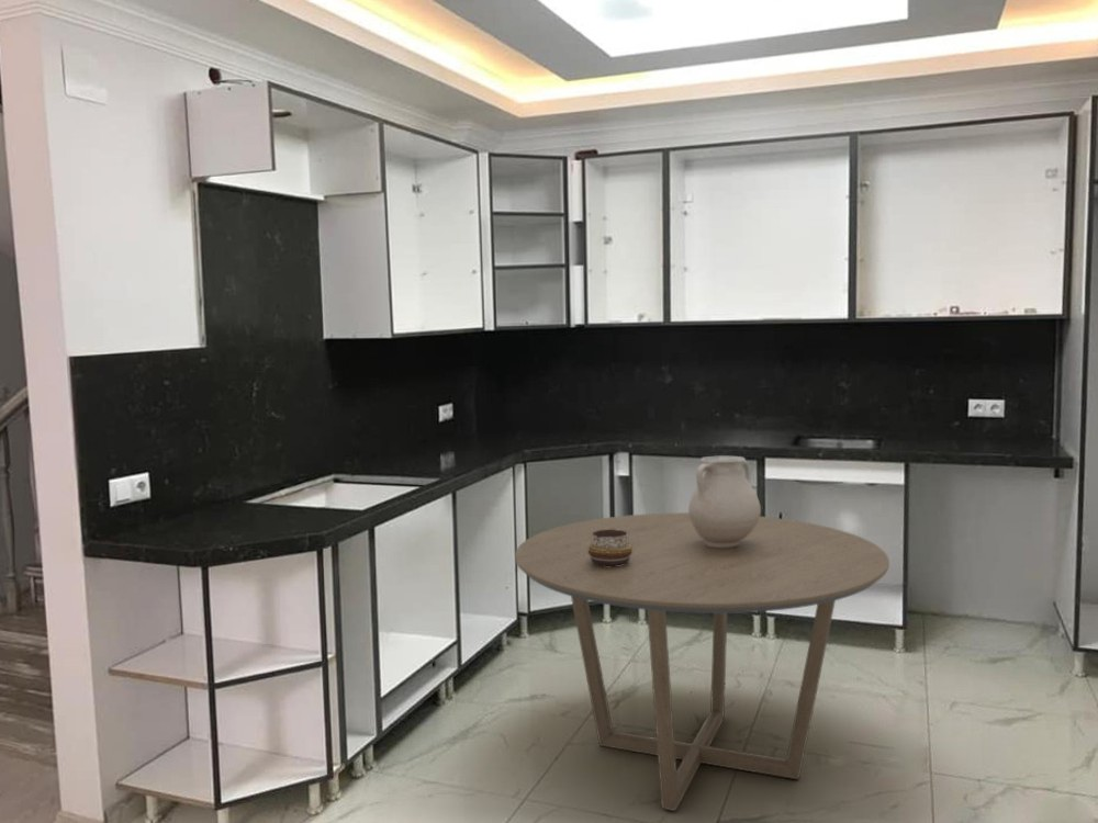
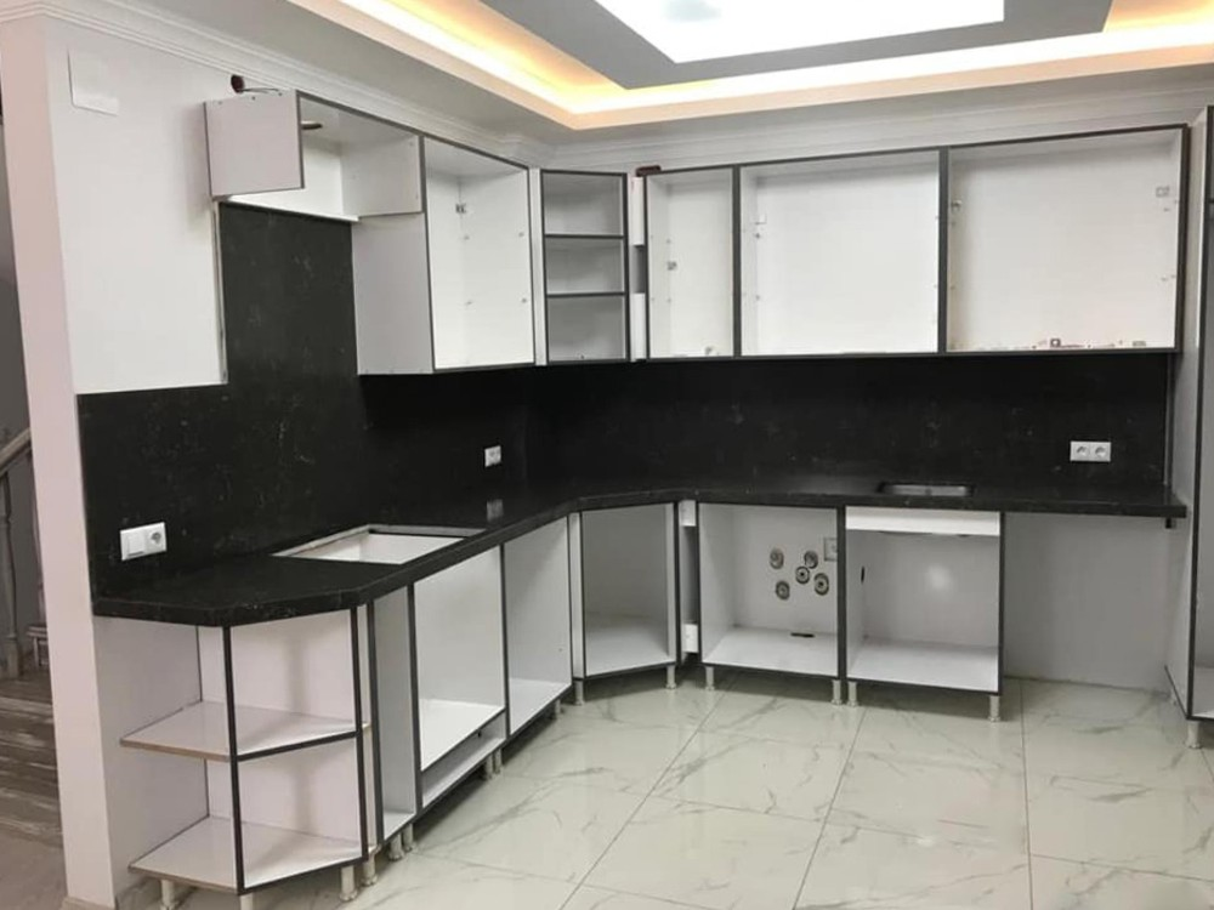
- vase [687,455,762,548]
- decorative bowl [587,529,632,566]
- dining table [514,511,890,812]
